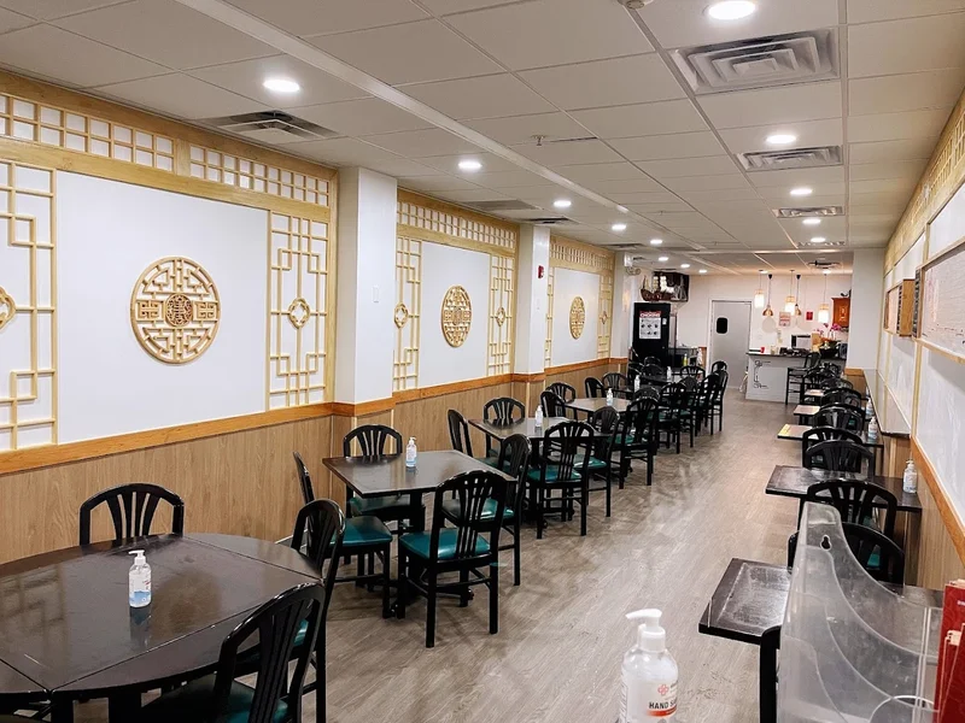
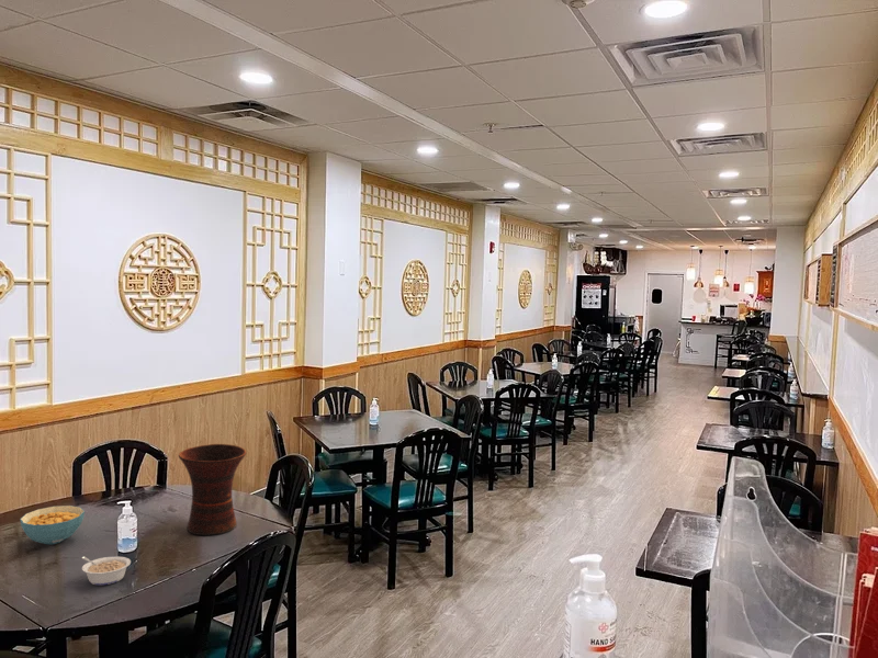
+ vase [178,443,247,536]
+ cereal bowl [19,504,86,545]
+ legume [81,555,132,587]
